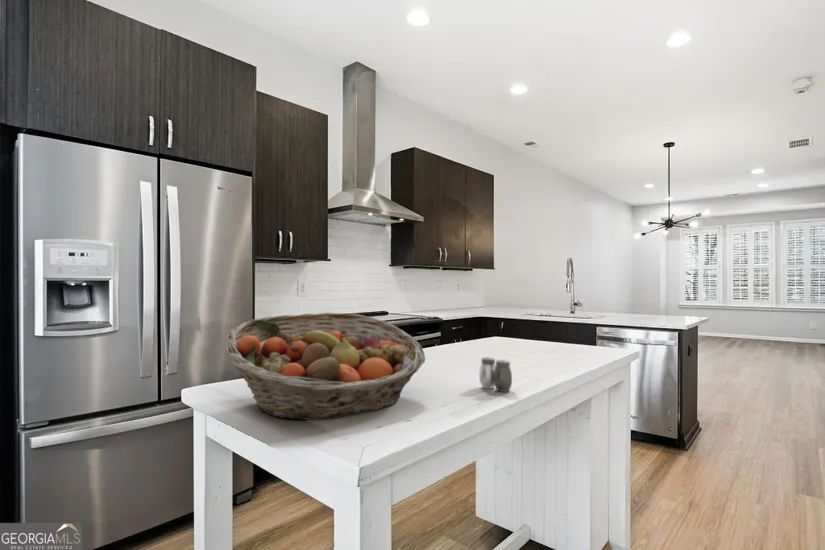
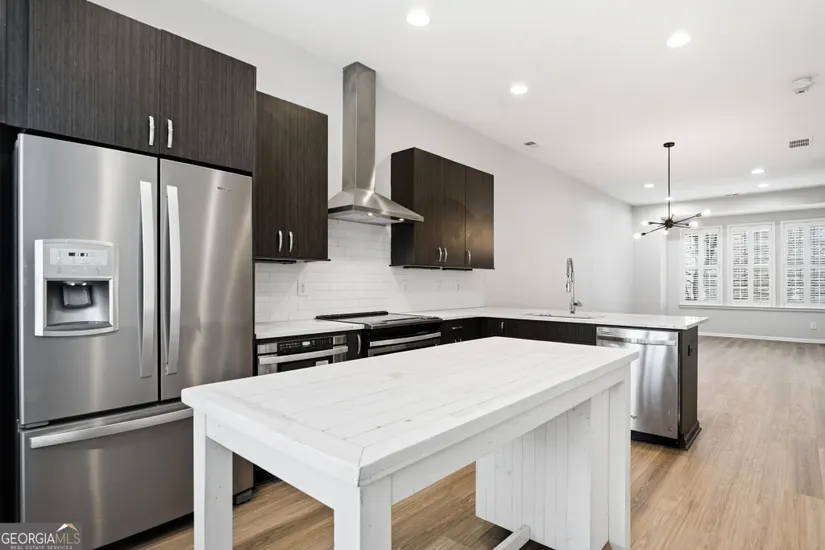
- fruit basket [224,312,426,421]
- salt and pepper shaker [479,356,513,393]
